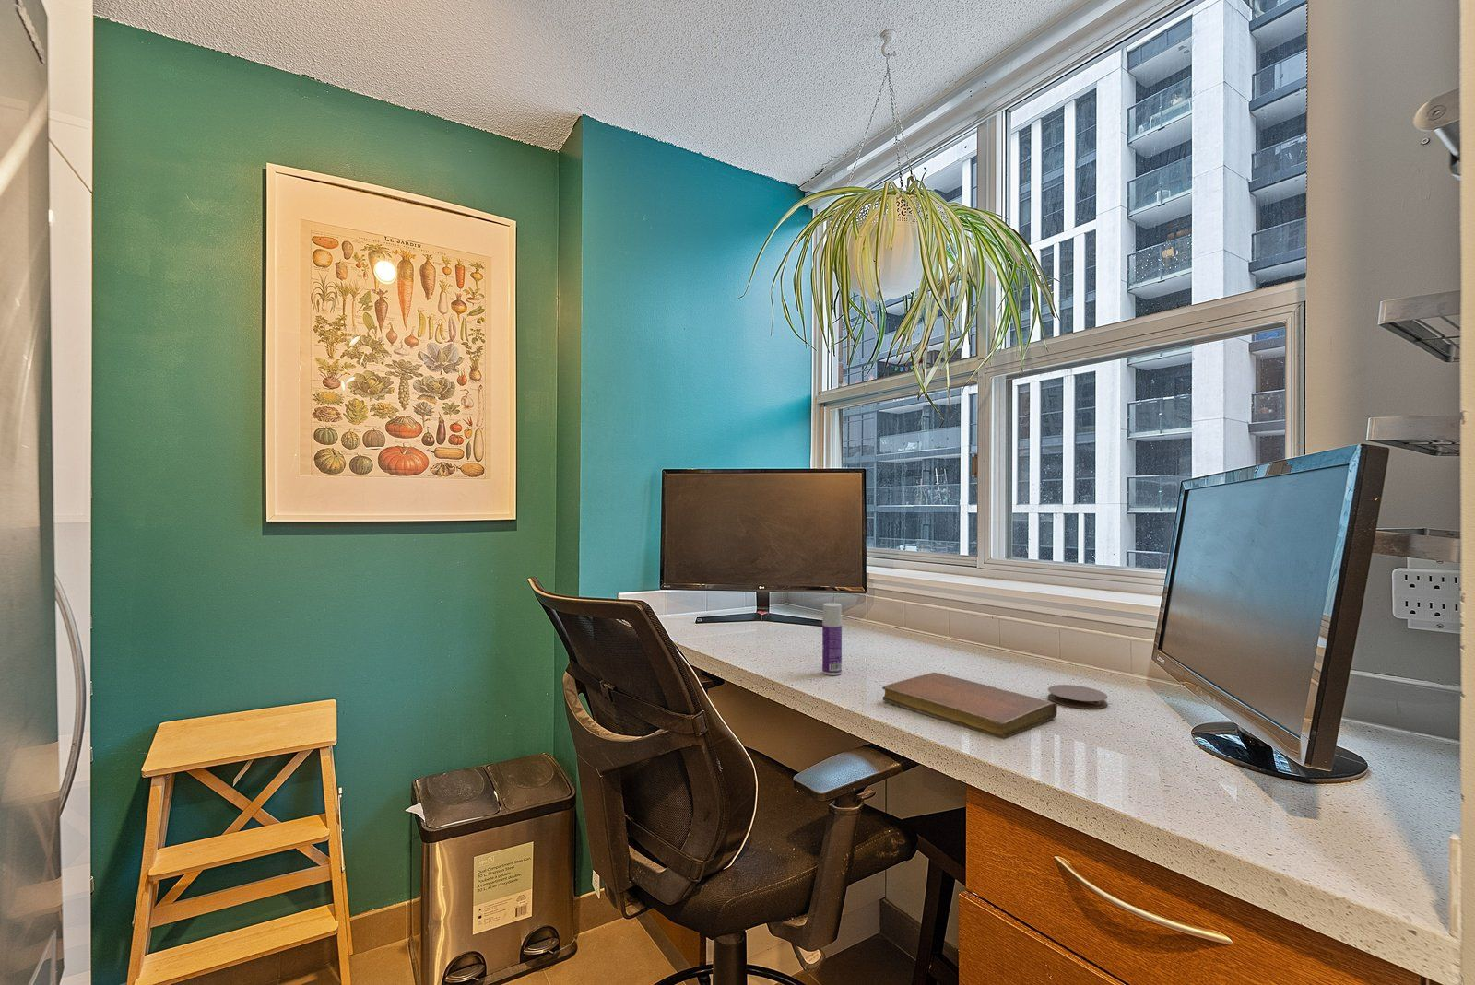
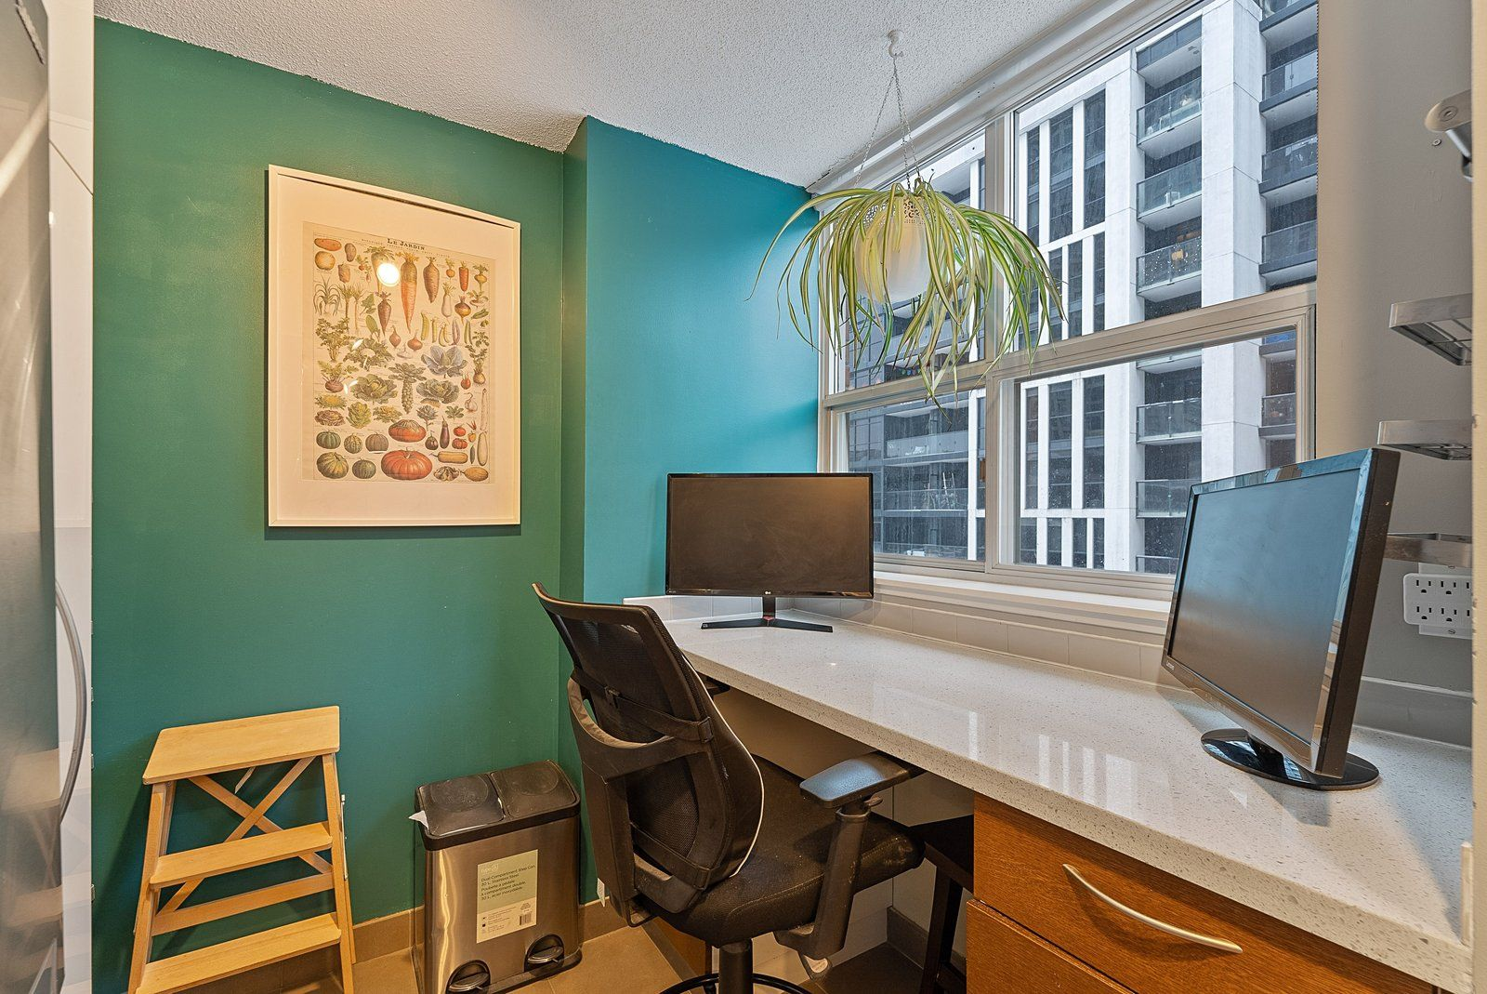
- notebook [881,672,1058,740]
- coaster [1047,684,1109,709]
- bottle [822,601,843,676]
